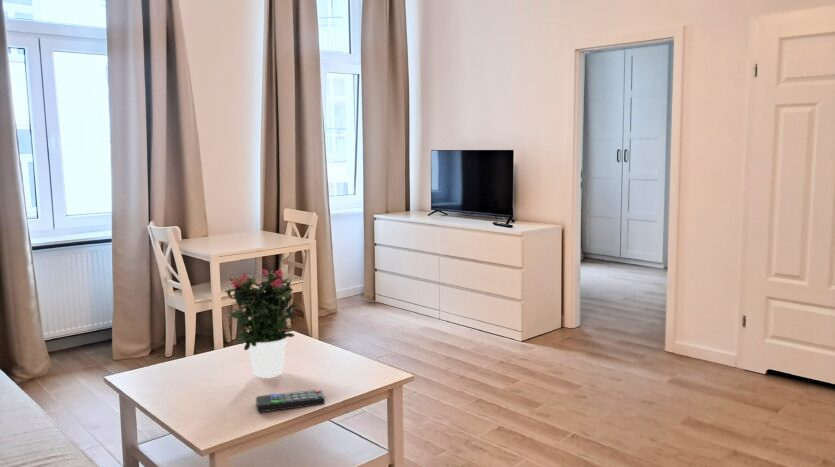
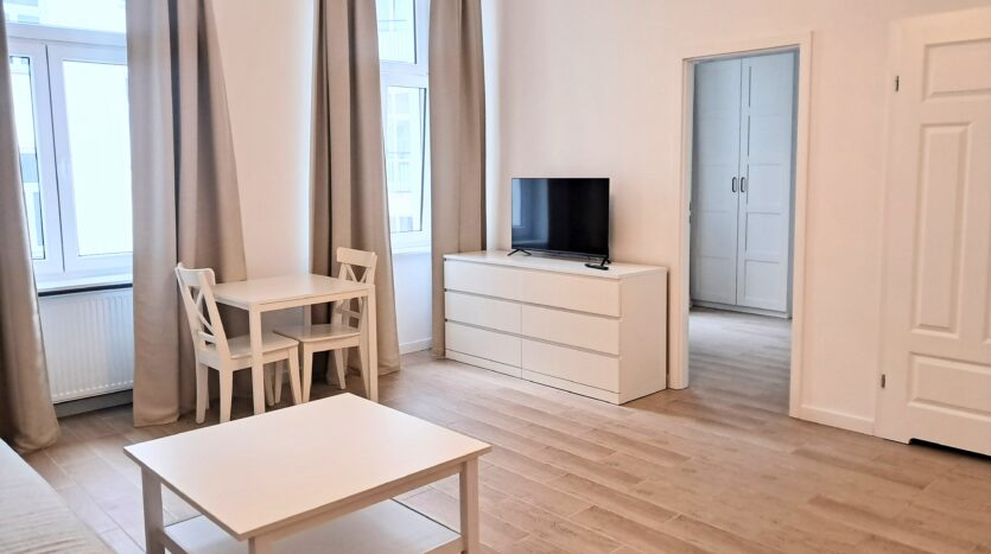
- remote control [255,389,326,413]
- potted flower [224,268,299,379]
